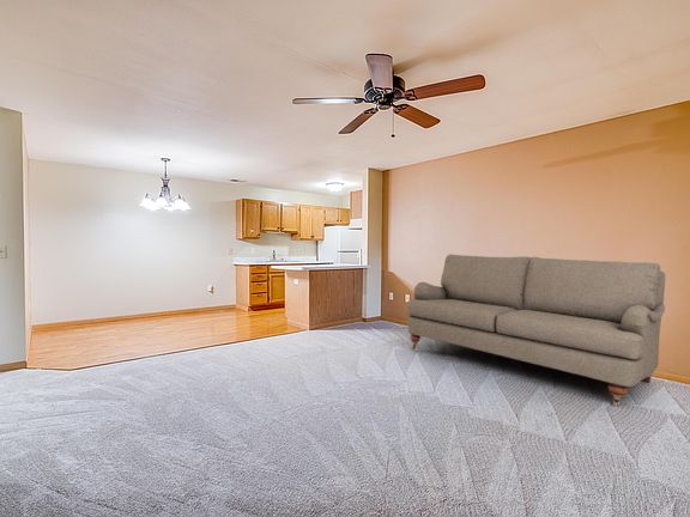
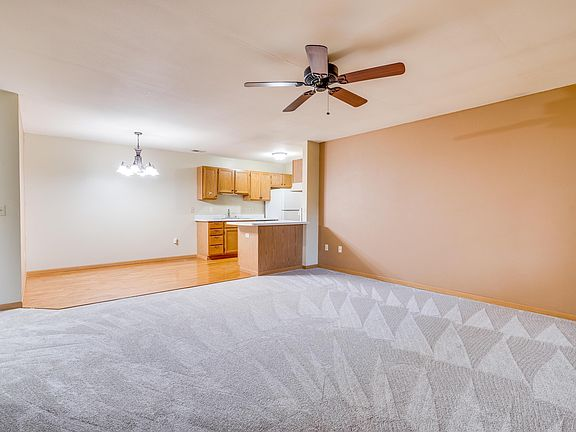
- sofa [406,254,666,407]
